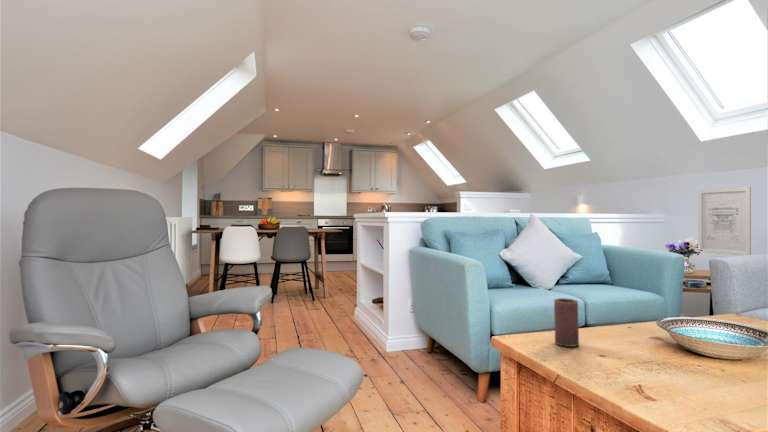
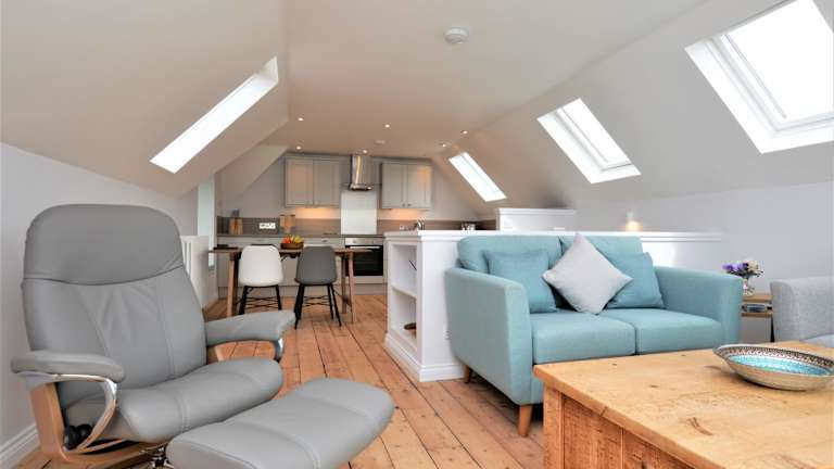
- wall art [697,186,752,256]
- candle [553,297,581,348]
